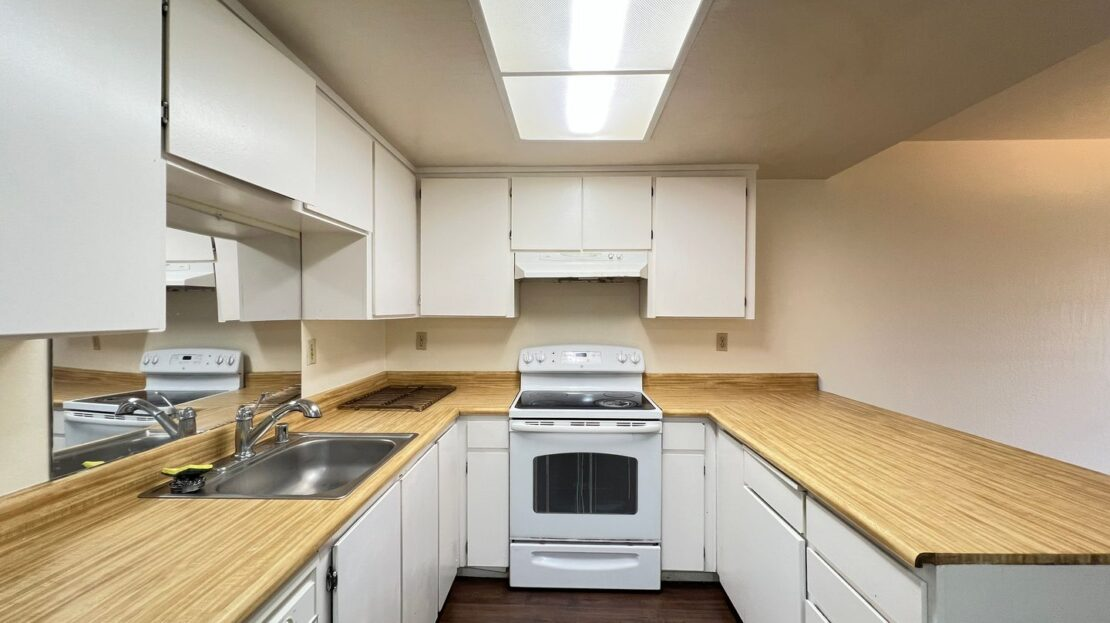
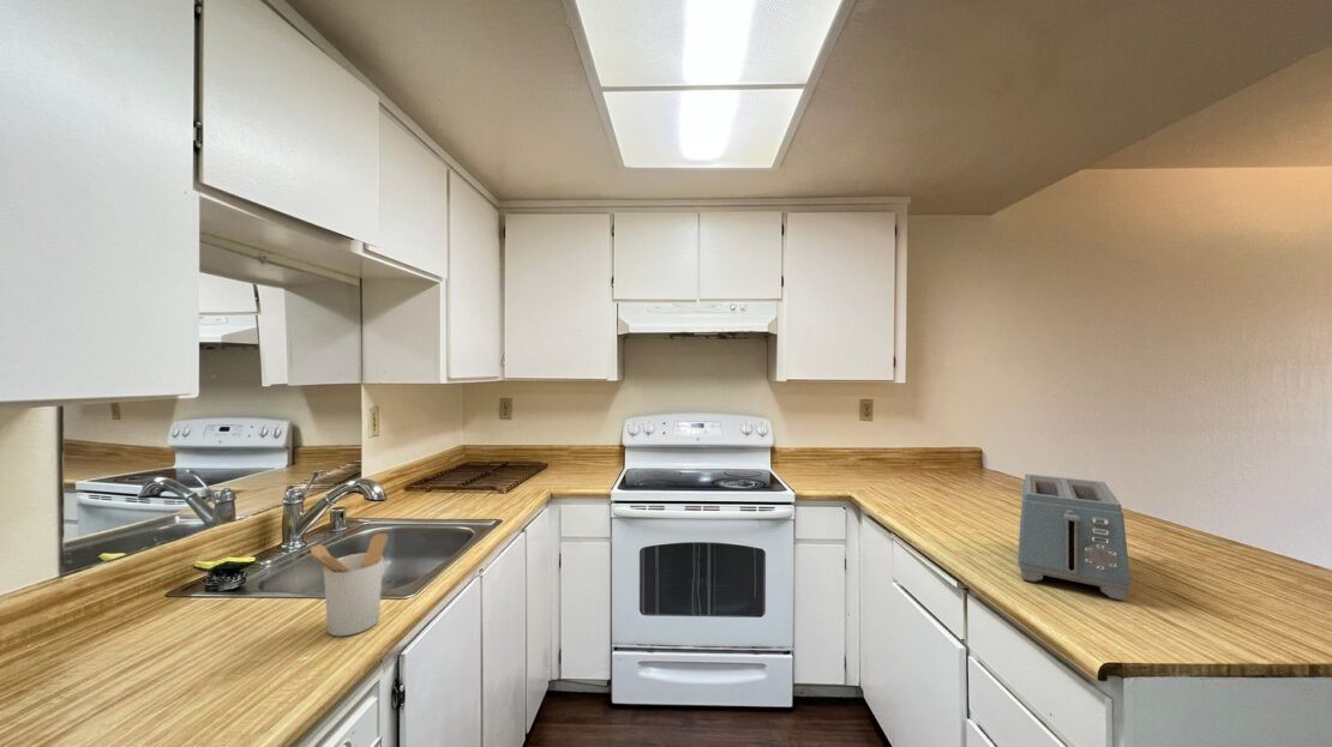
+ toaster [1016,472,1132,602]
+ utensil holder [302,532,389,637]
